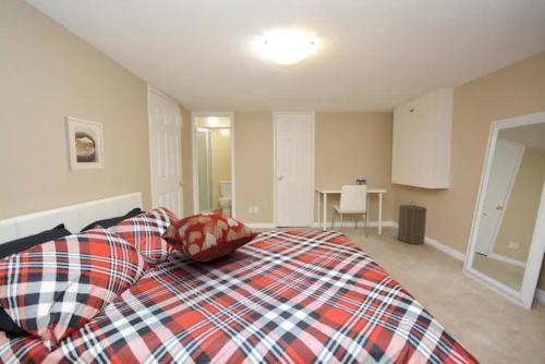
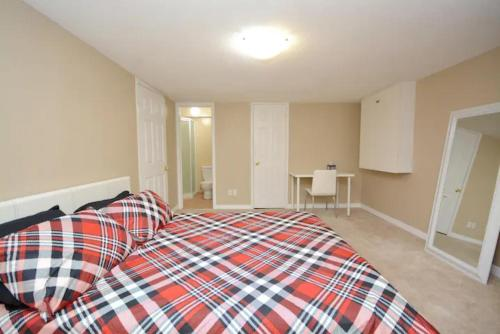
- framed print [63,114,106,172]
- decorative pillow [159,211,259,263]
- laundry hamper [397,201,428,245]
